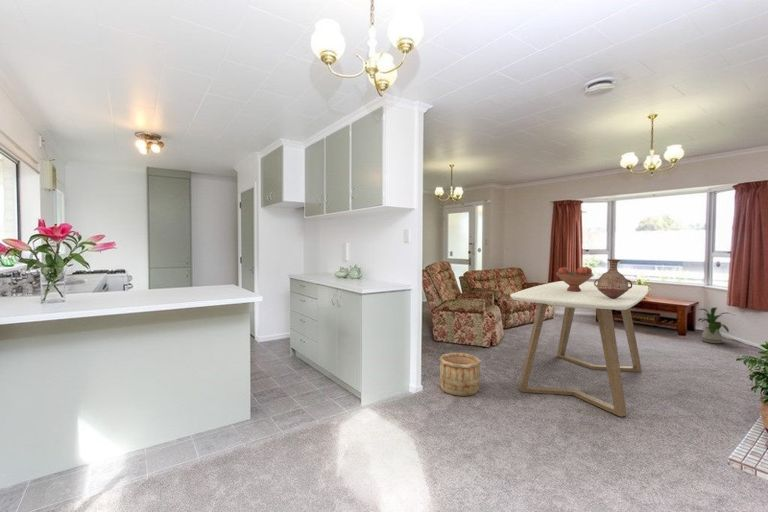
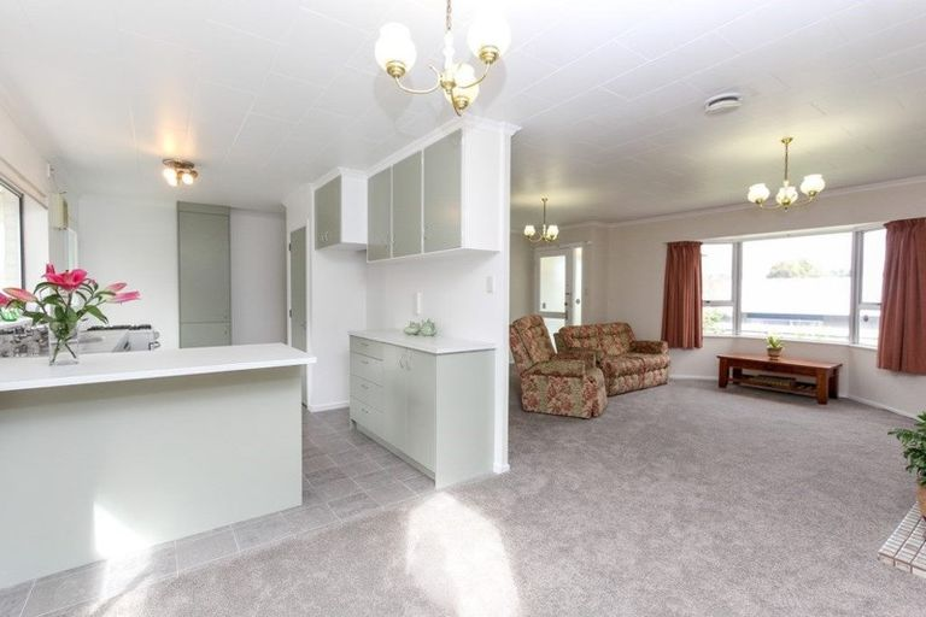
- house plant [693,307,737,344]
- wooden bucket [439,352,482,397]
- dining table [509,280,649,418]
- fruit bowl [555,266,594,292]
- vase [593,258,633,299]
